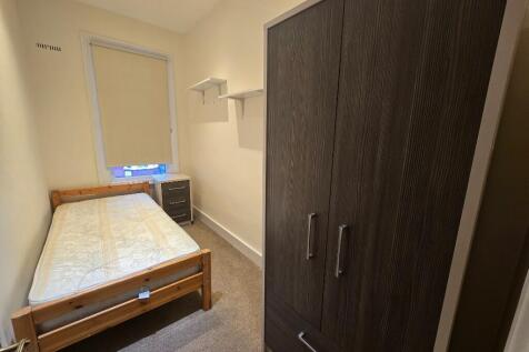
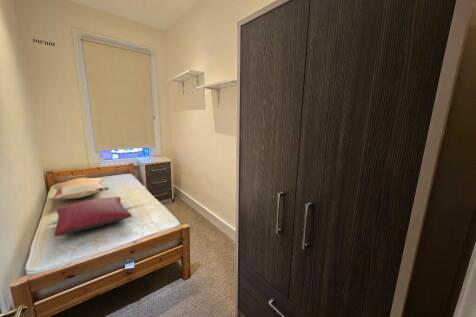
+ pillow [53,196,133,237]
+ decorative pillow [51,177,109,200]
